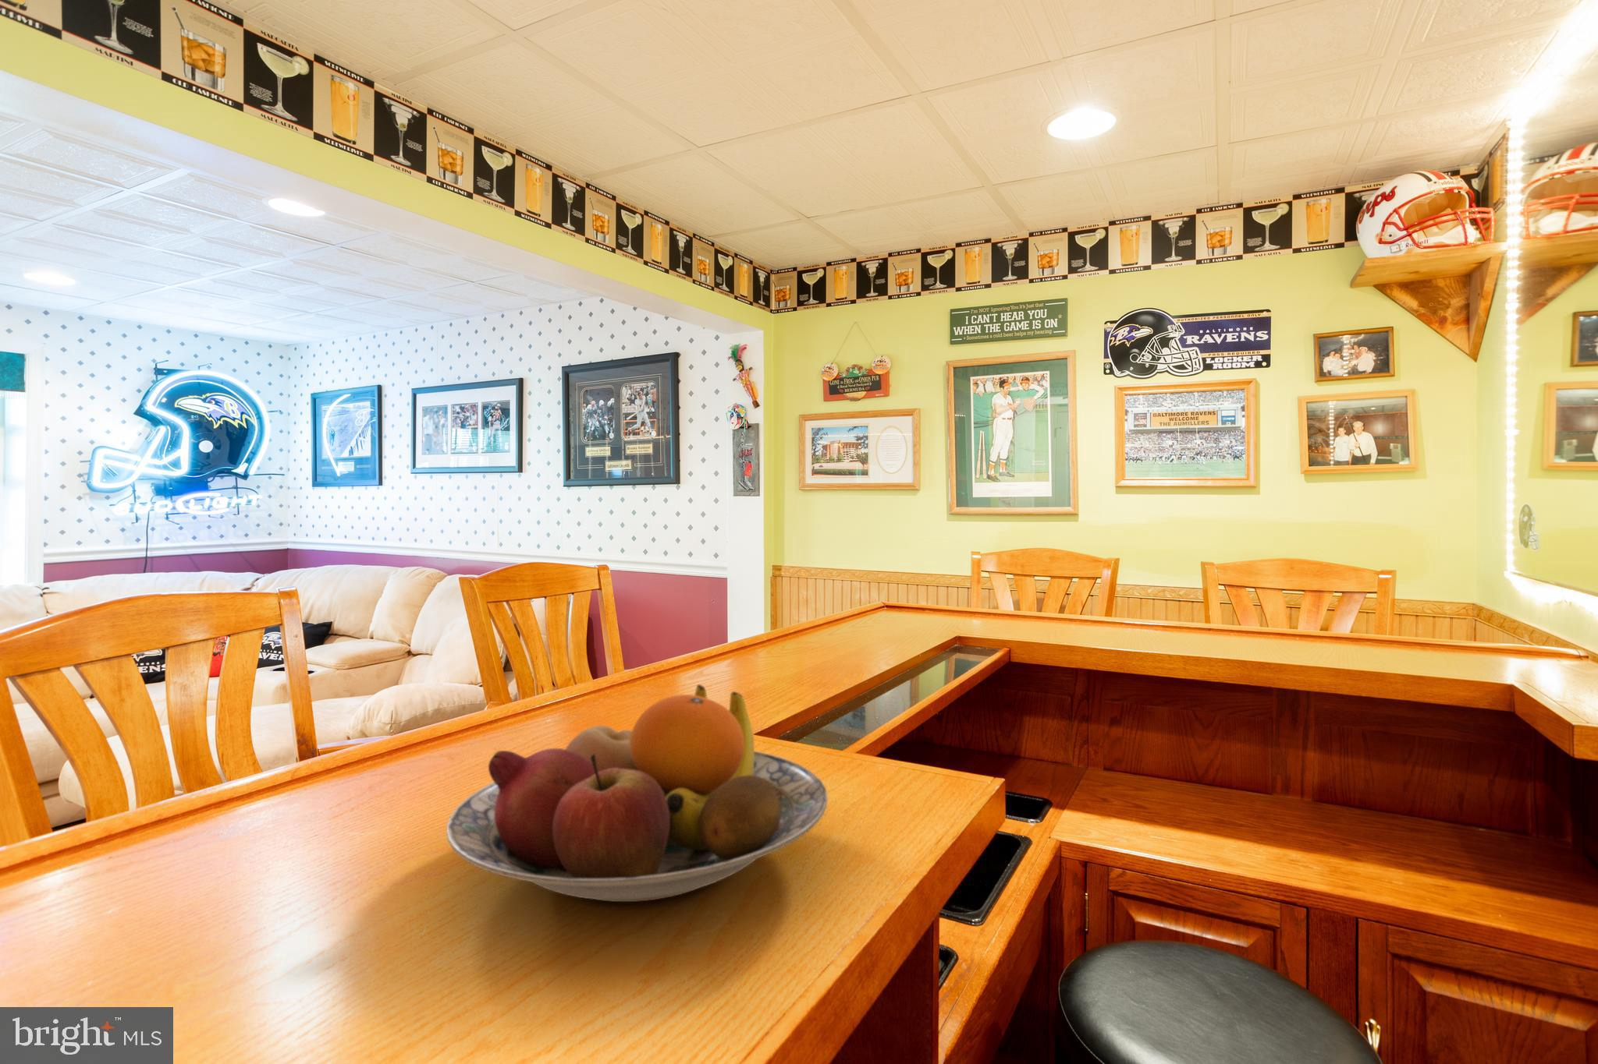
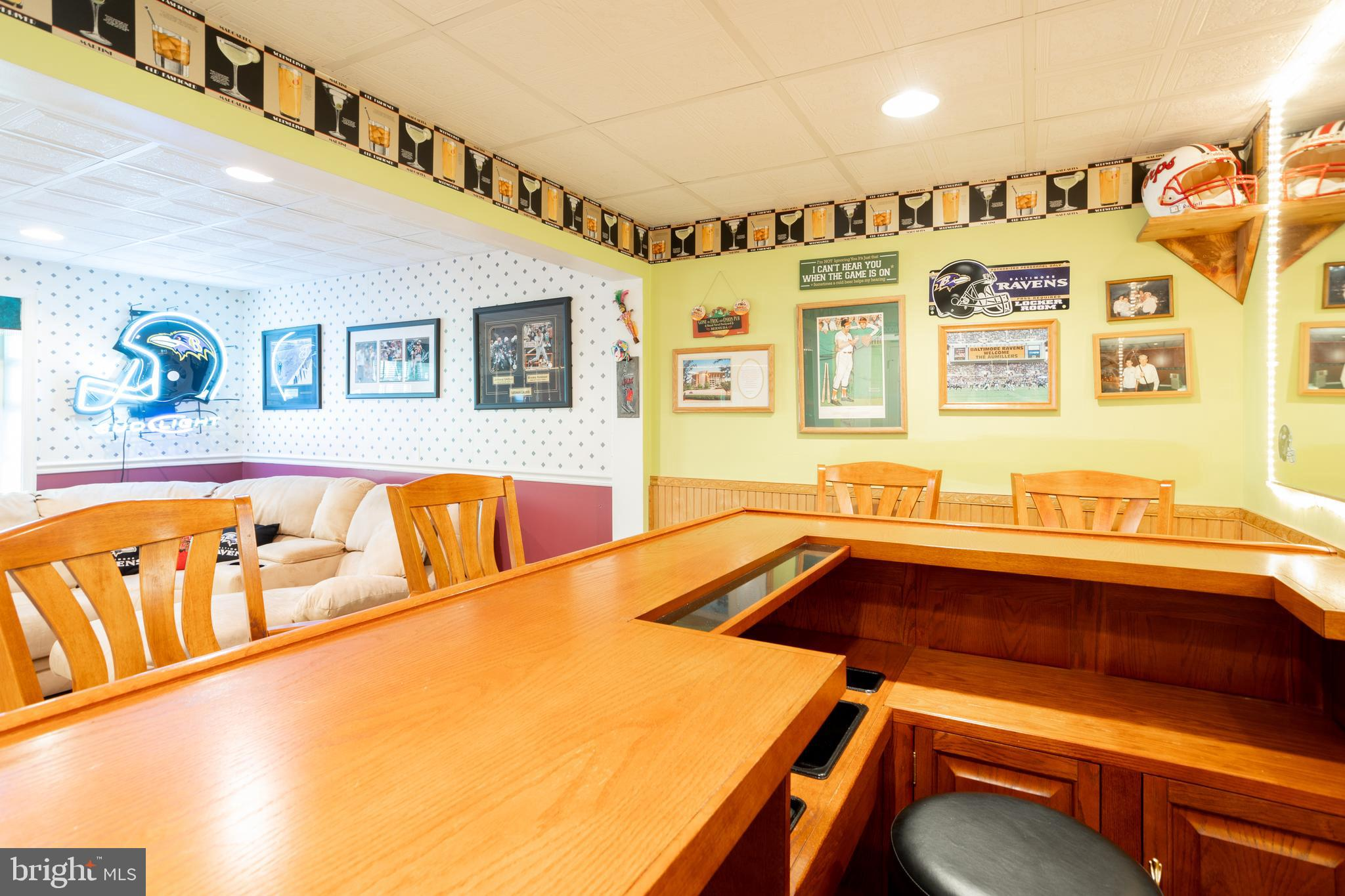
- fruit bowl [446,684,828,902]
